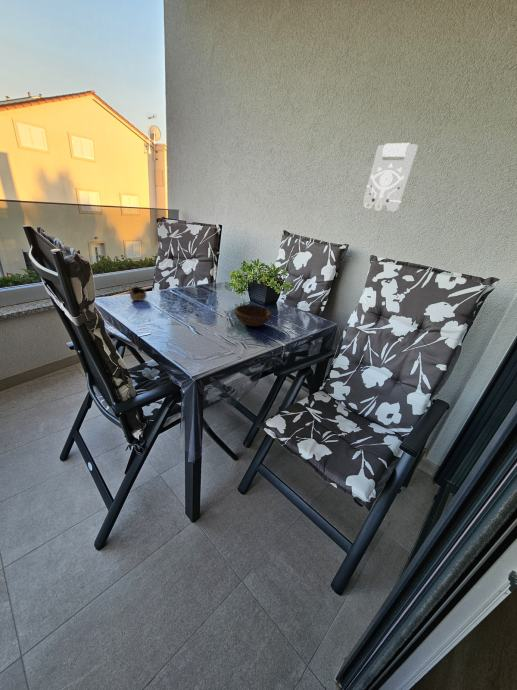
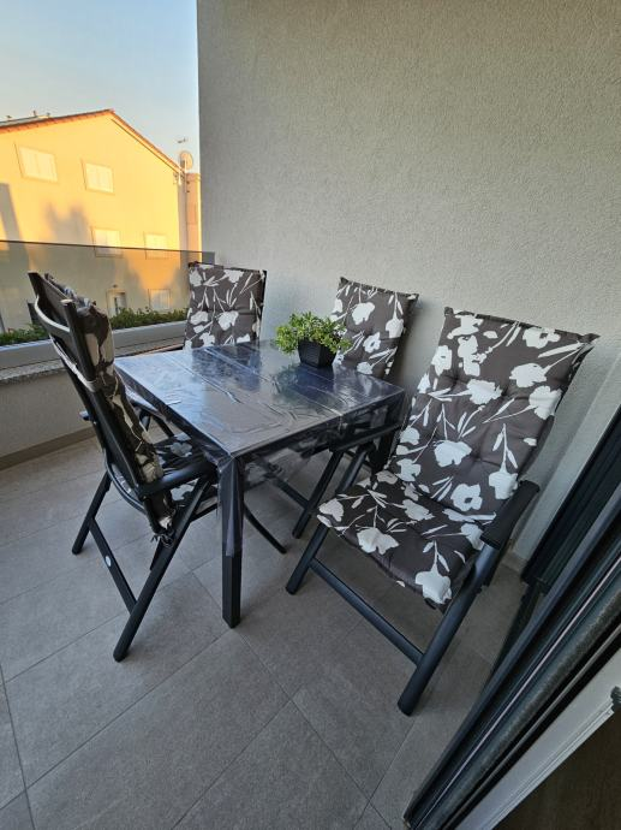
- cup [123,284,148,302]
- bowl [233,304,273,327]
- wall decoration [362,142,419,212]
